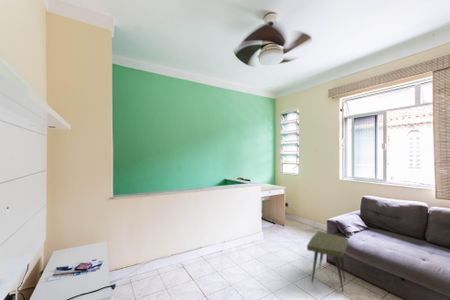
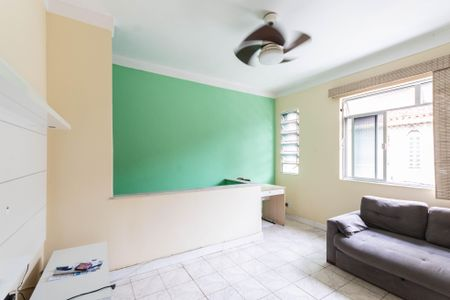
- side table [306,230,349,292]
